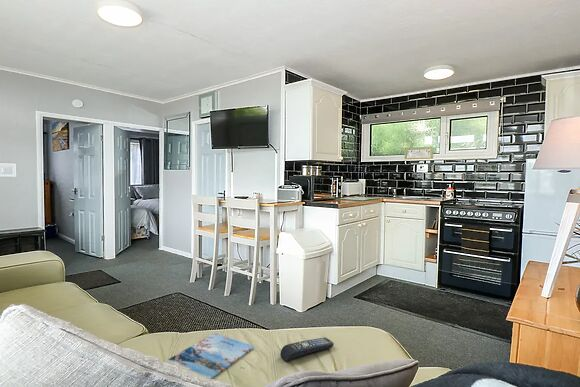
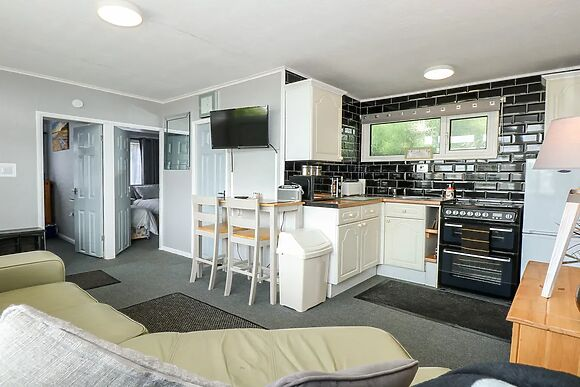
- magazine [164,332,255,380]
- remote control [279,337,335,362]
